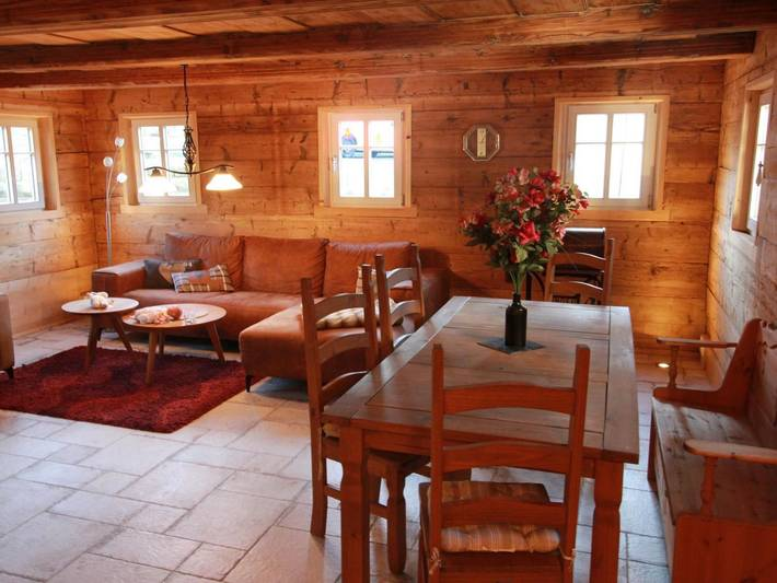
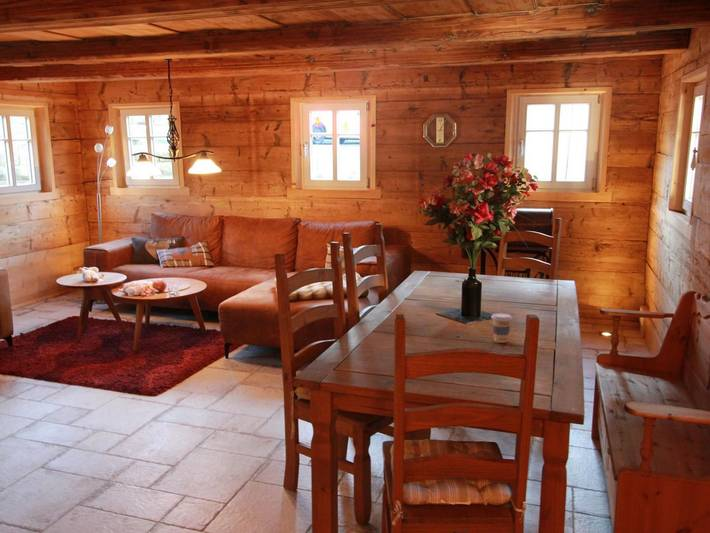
+ coffee cup [490,312,513,344]
